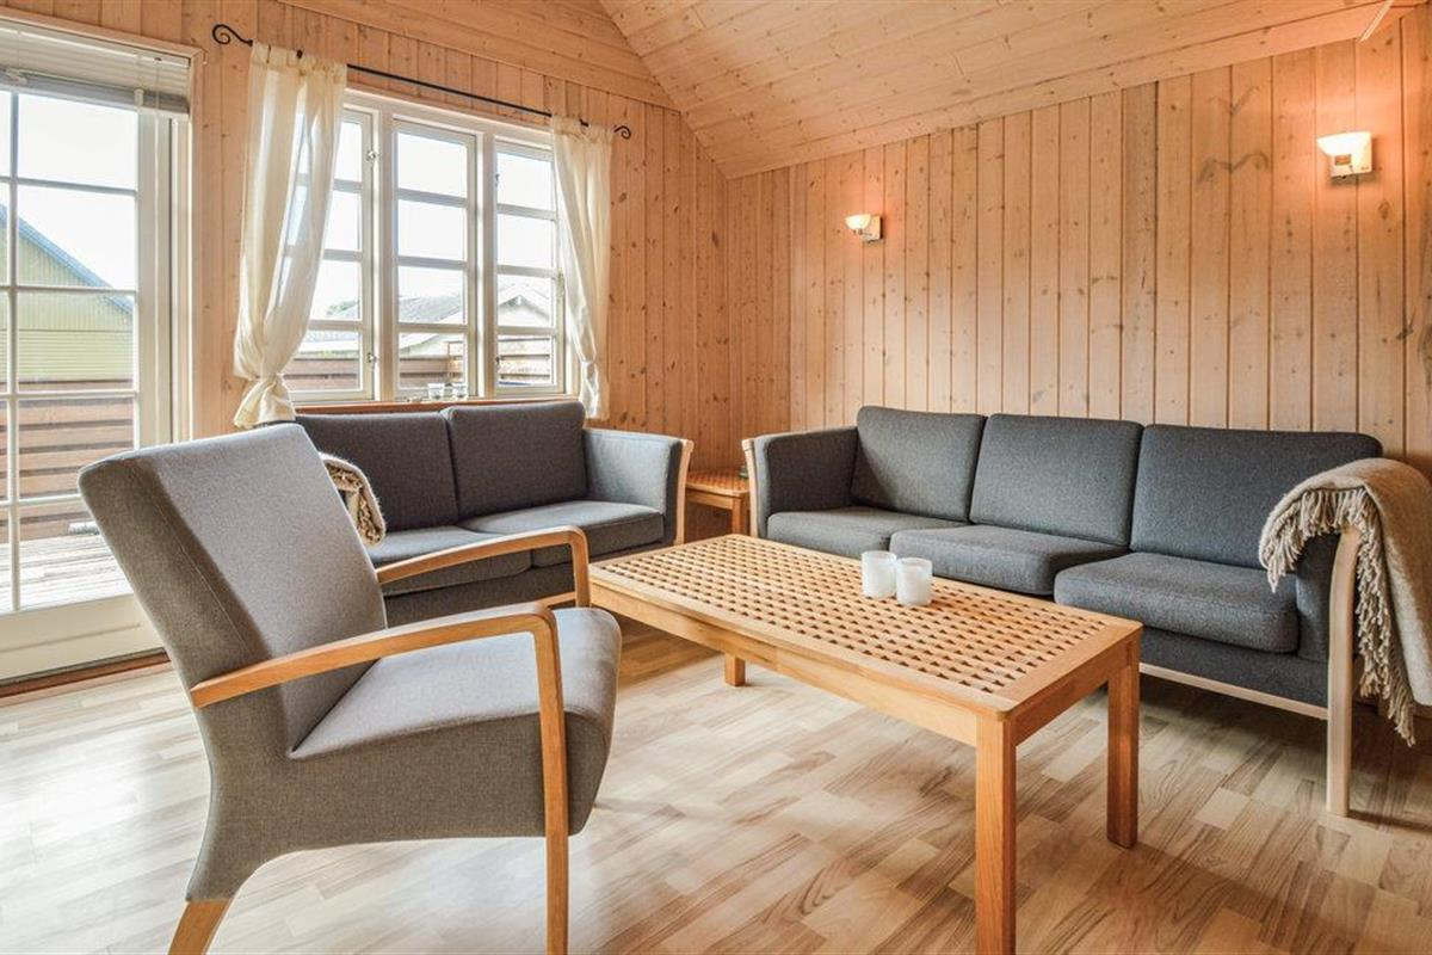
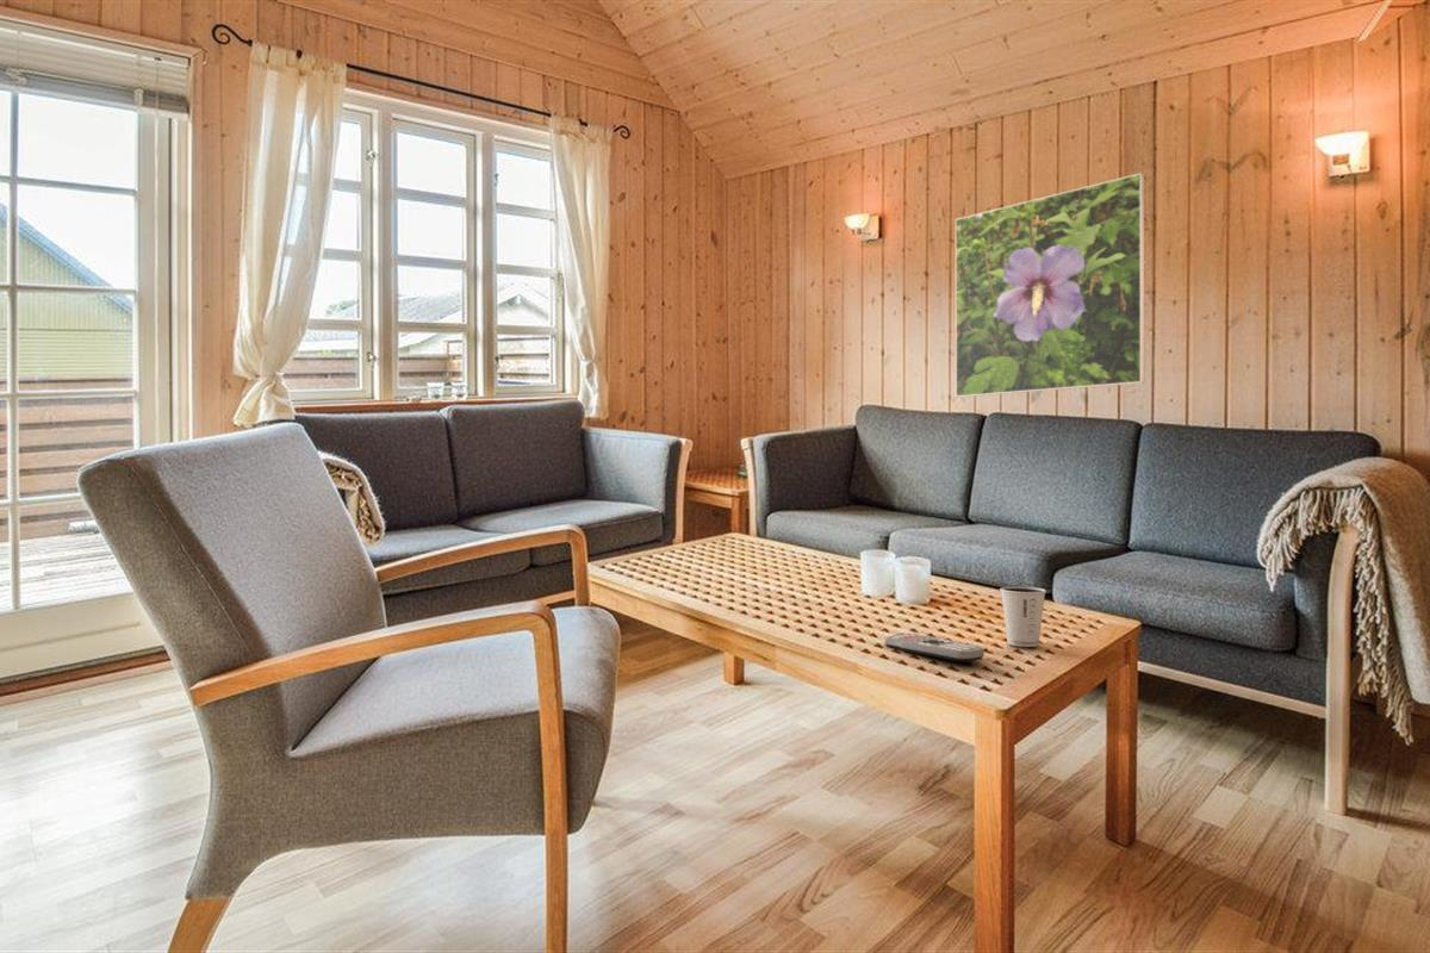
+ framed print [955,172,1146,398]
+ dixie cup [999,585,1047,648]
+ remote control [884,633,986,662]
